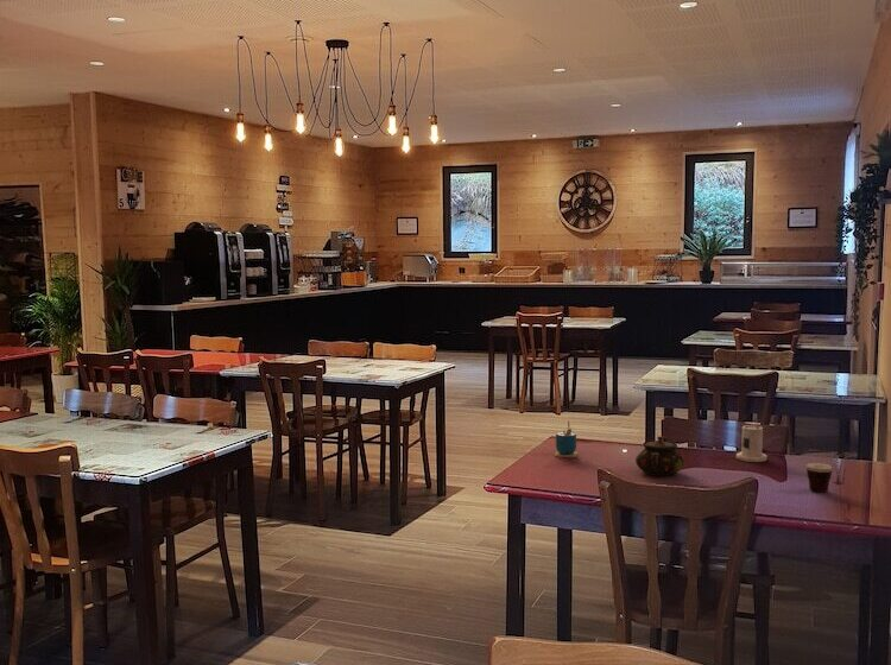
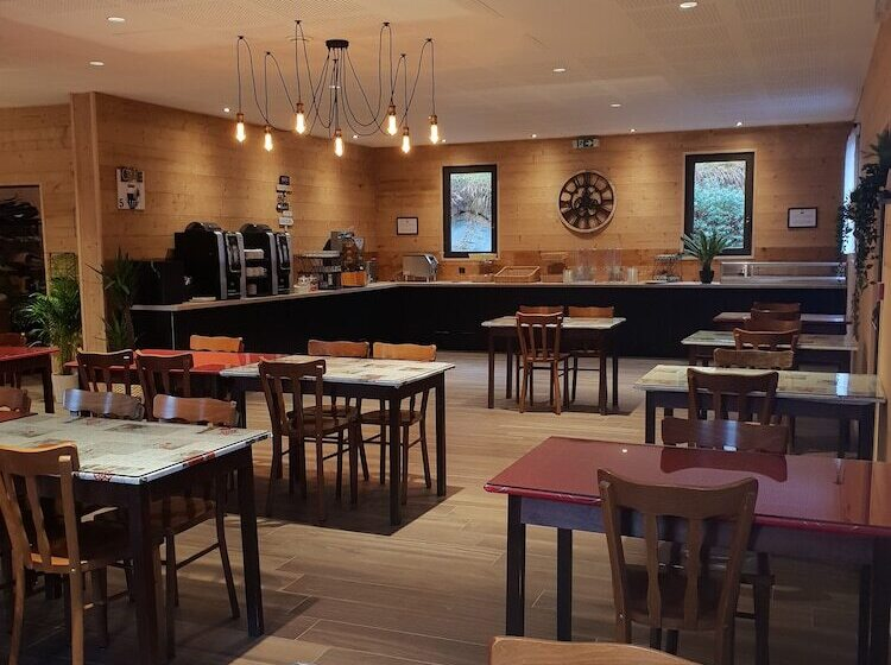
- teapot [634,435,685,477]
- cup [804,450,858,493]
- cup [554,420,579,458]
- candle [735,423,767,463]
